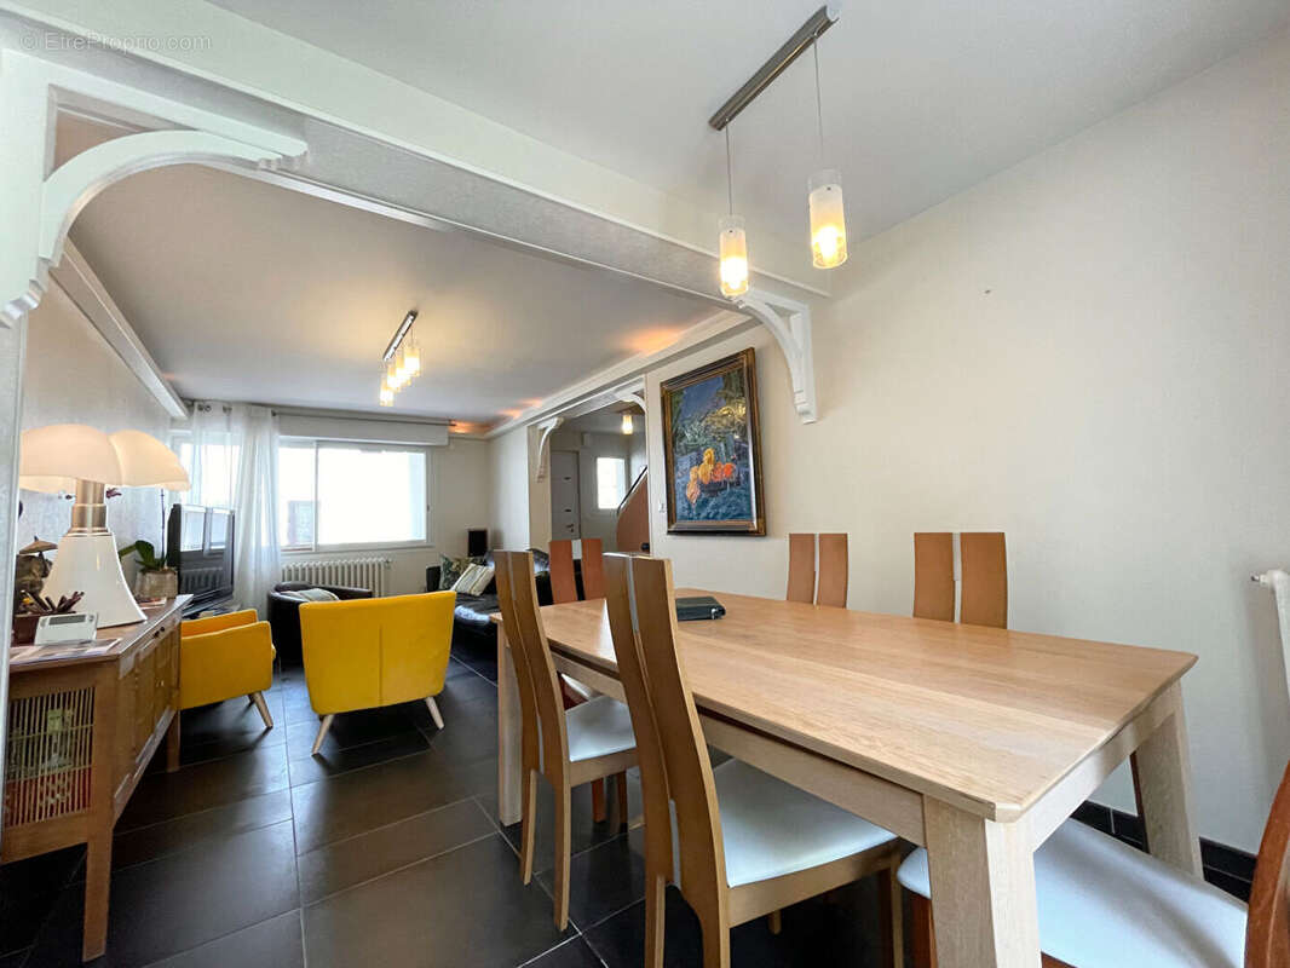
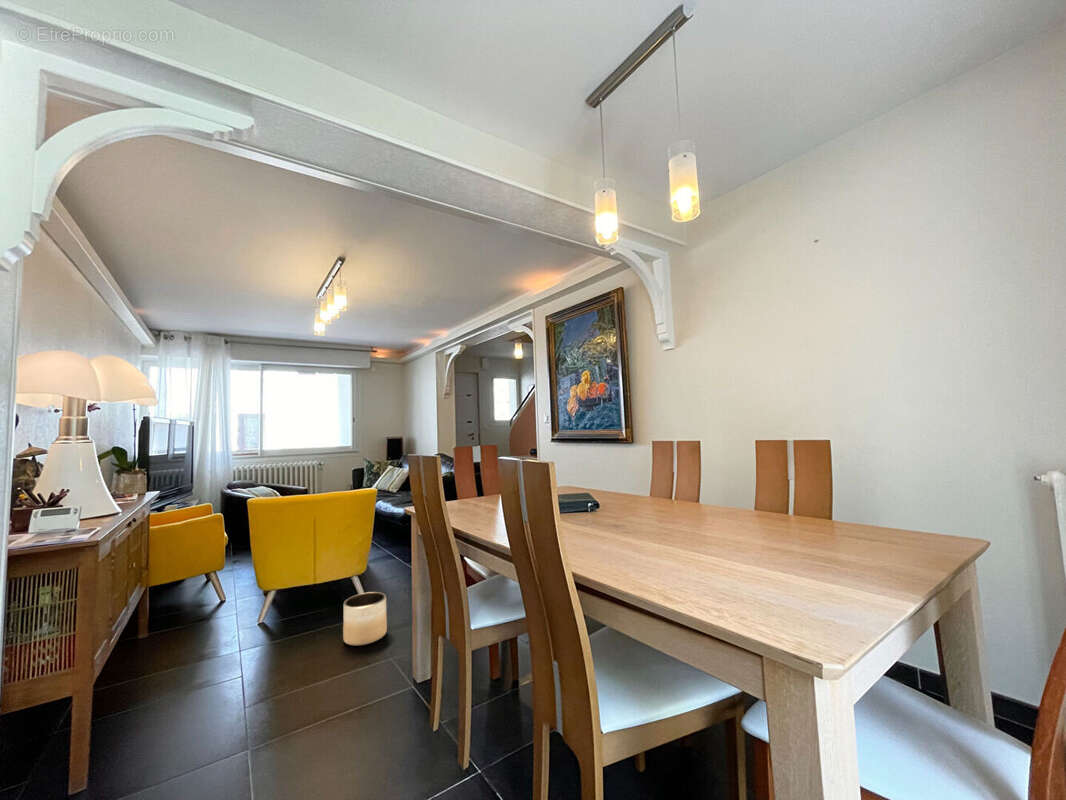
+ planter [342,591,388,647]
